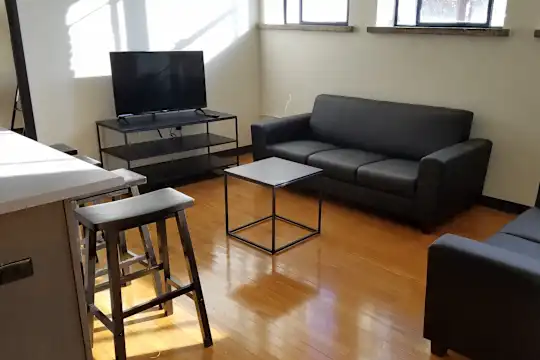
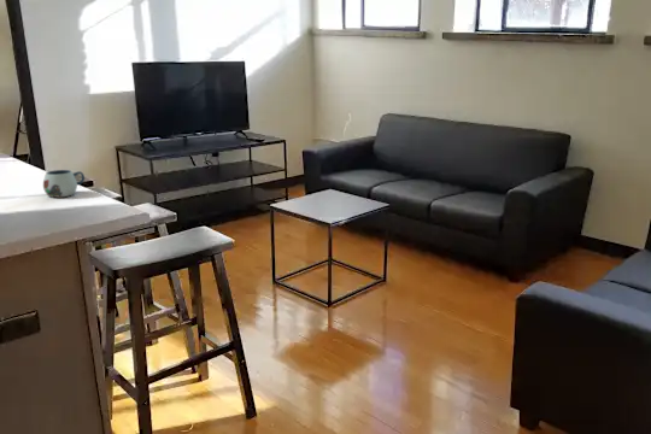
+ mug [42,169,86,199]
